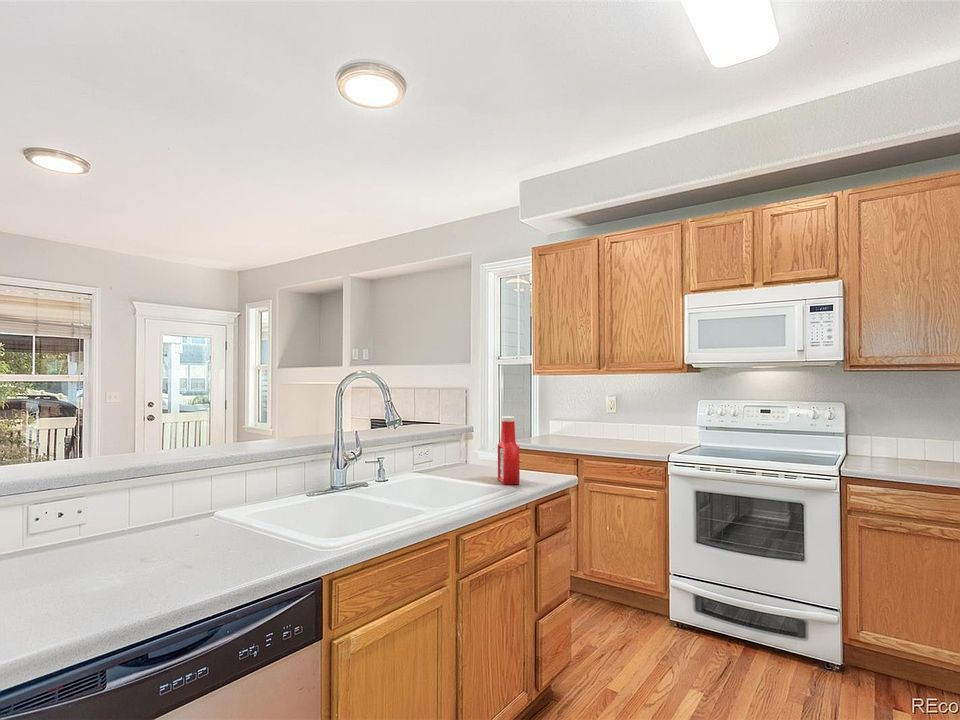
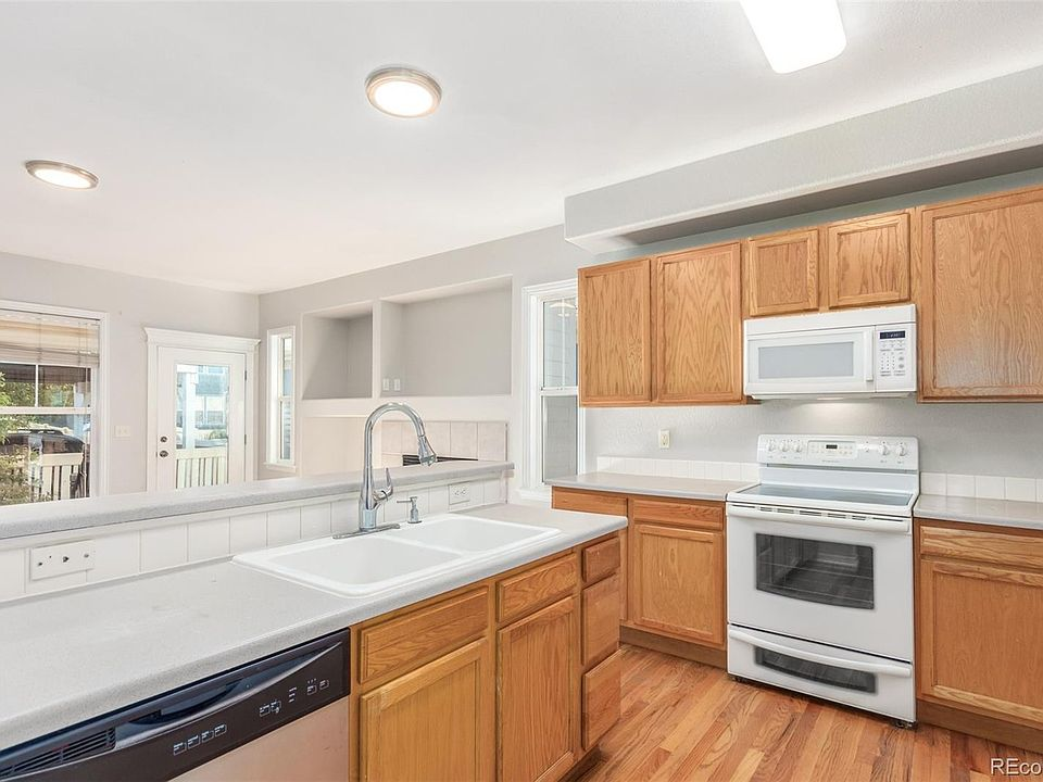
- soap bottle [497,415,521,486]
